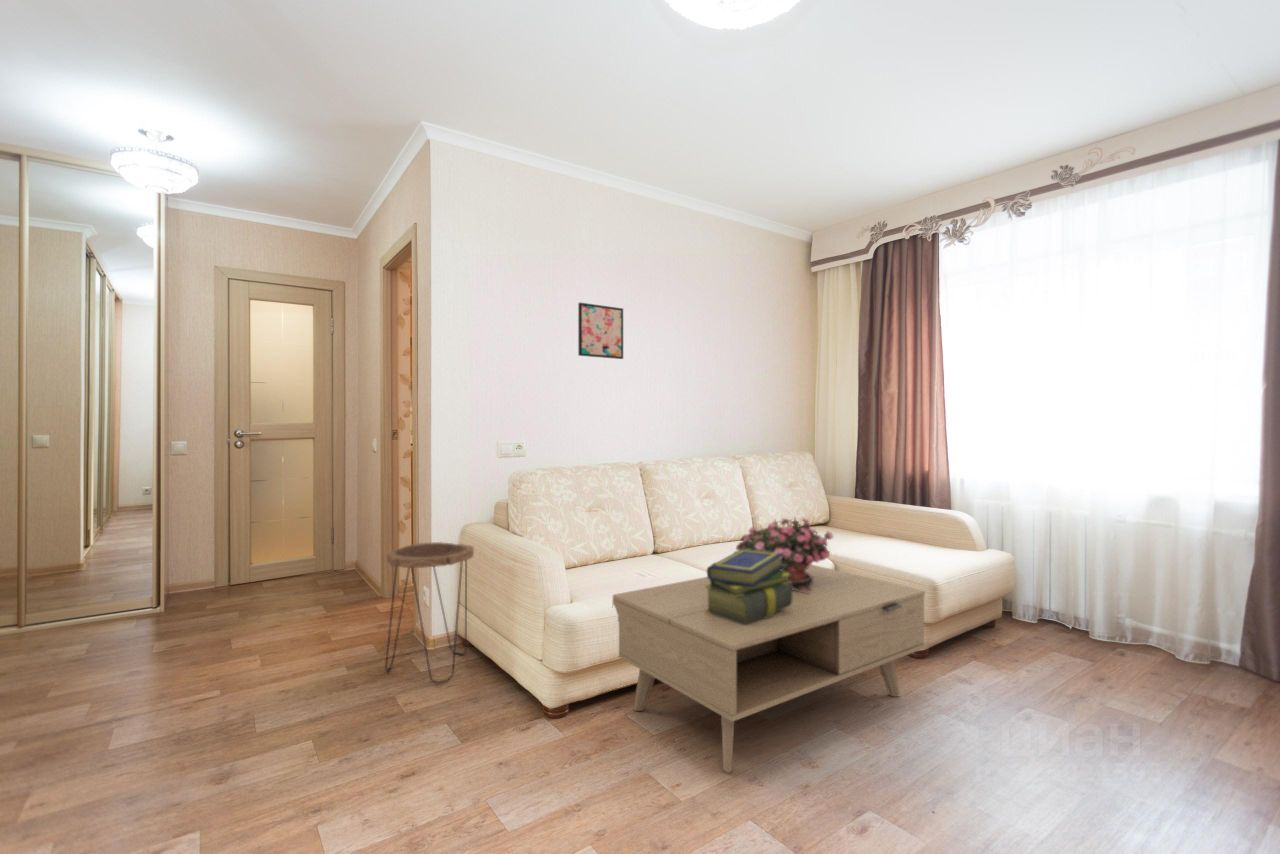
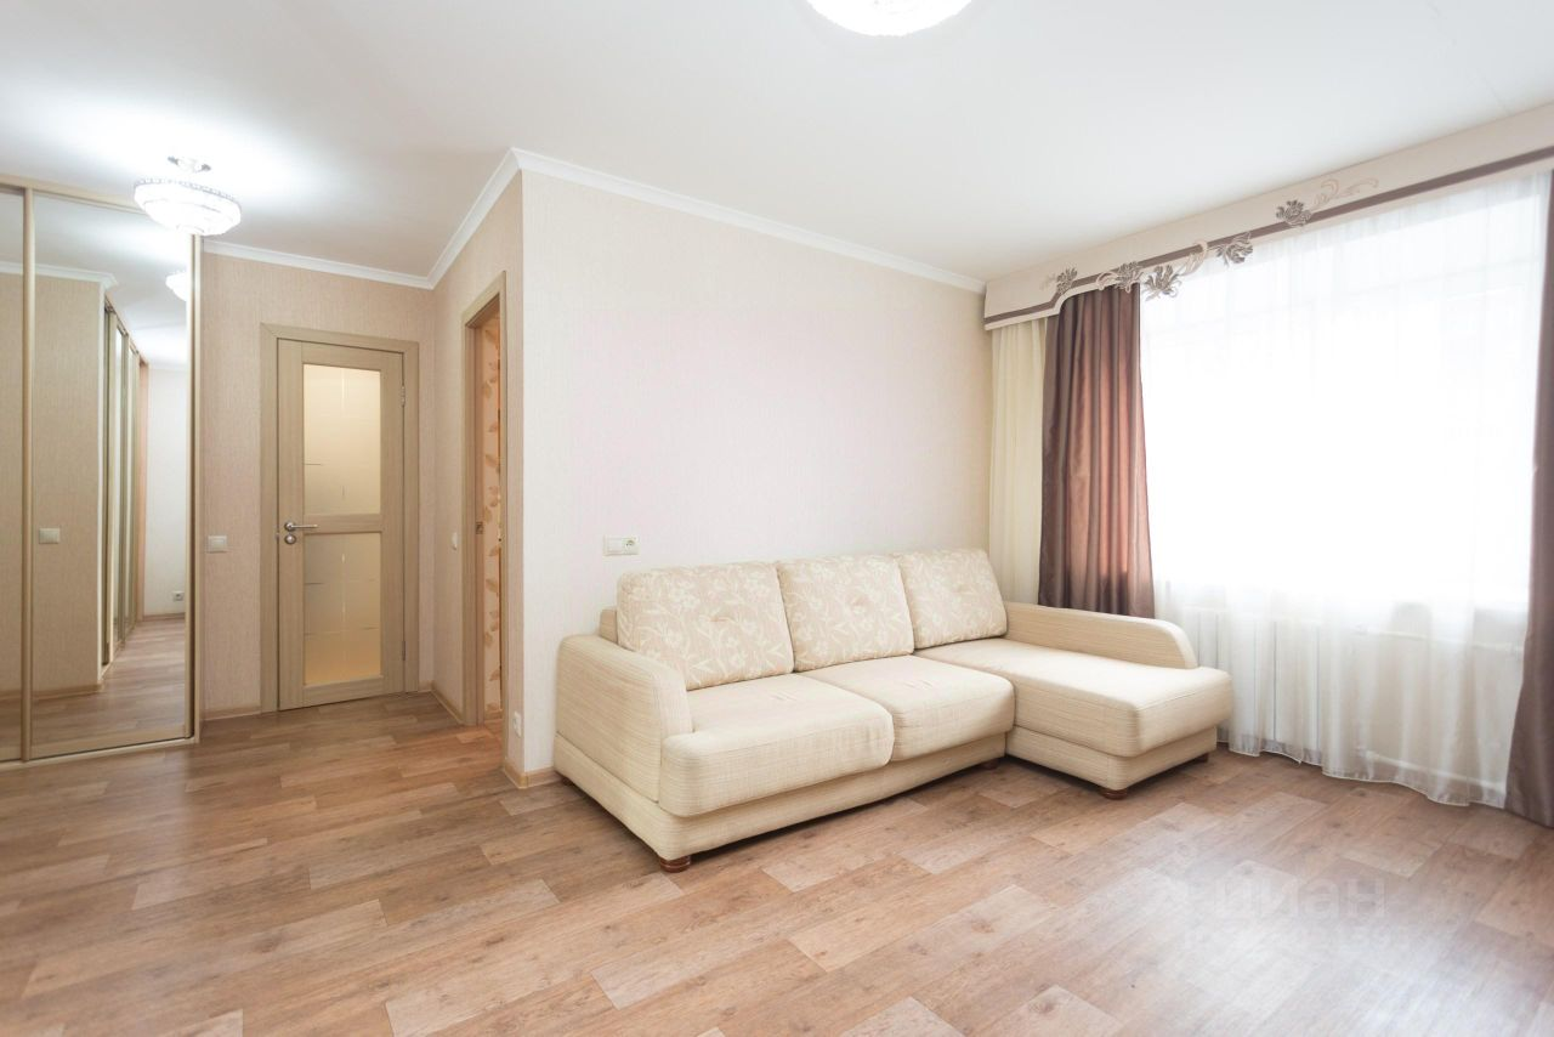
- wall art [577,302,624,360]
- potted flower [735,515,835,593]
- coffee table [612,564,926,774]
- stack of books [704,549,792,625]
- side table [384,541,475,685]
